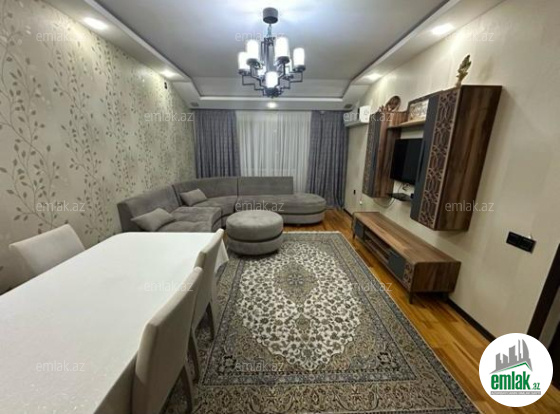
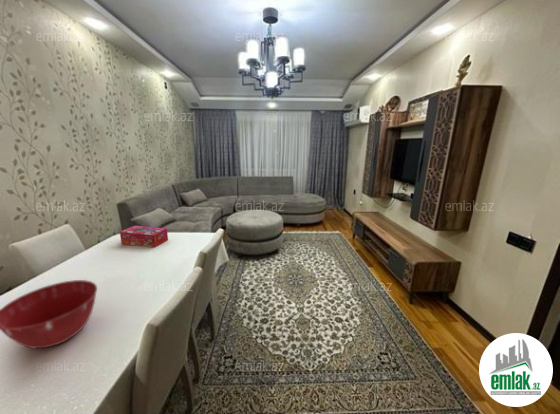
+ mixing bowl [0,279,98,349]
+ tissue box [119,225,169,249]
